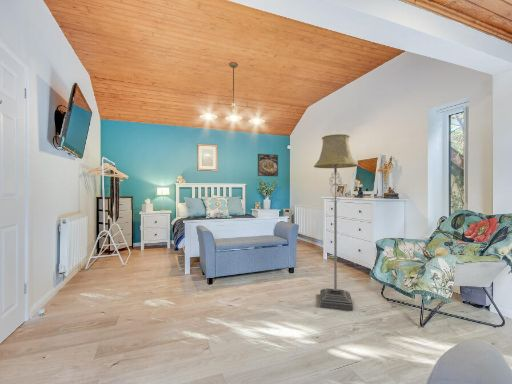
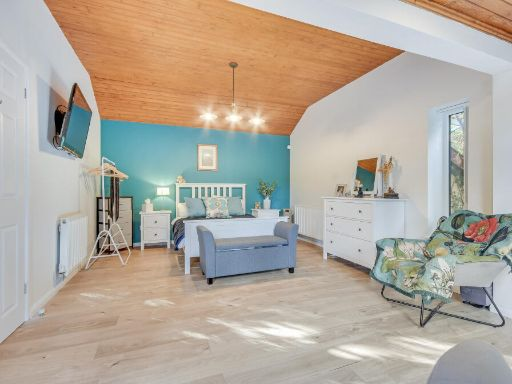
- floor lamp [313,133,359,311]
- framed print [257,153,279,177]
